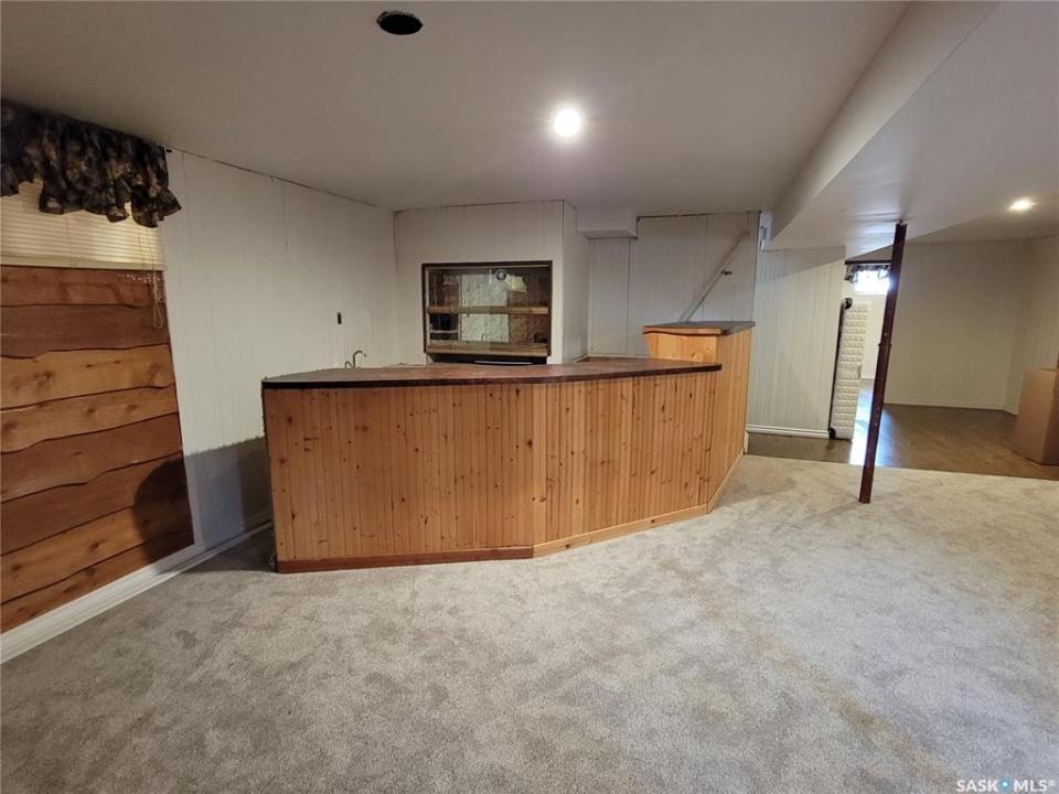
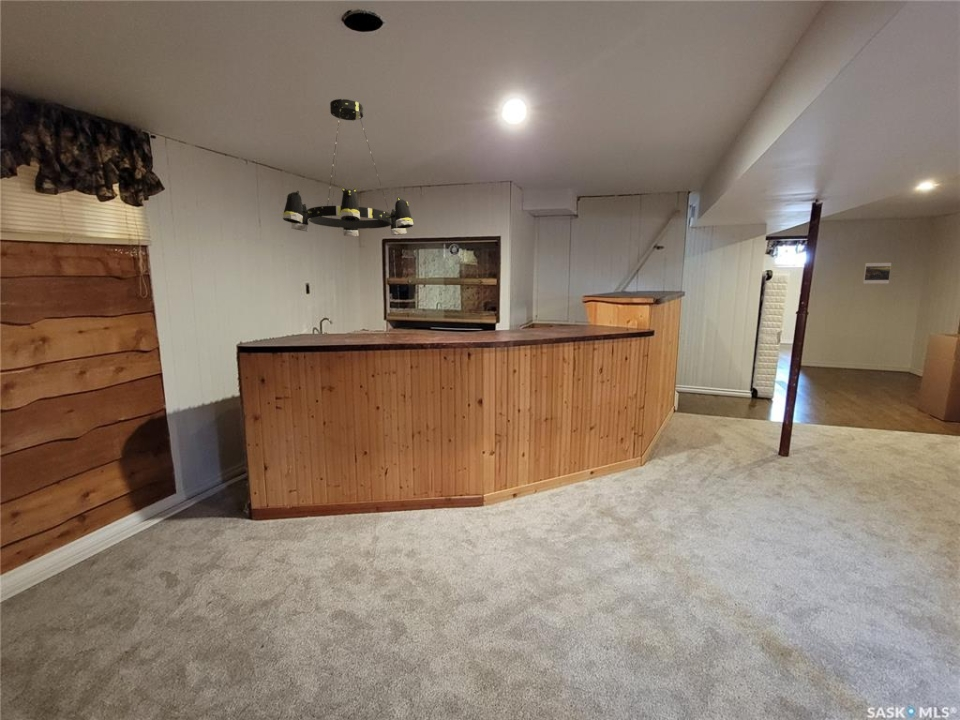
+ chandelier [282,98,414,237]
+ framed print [862,262,892,285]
